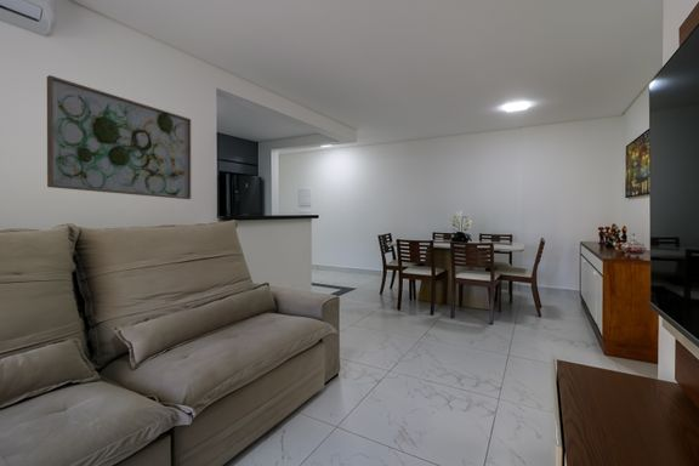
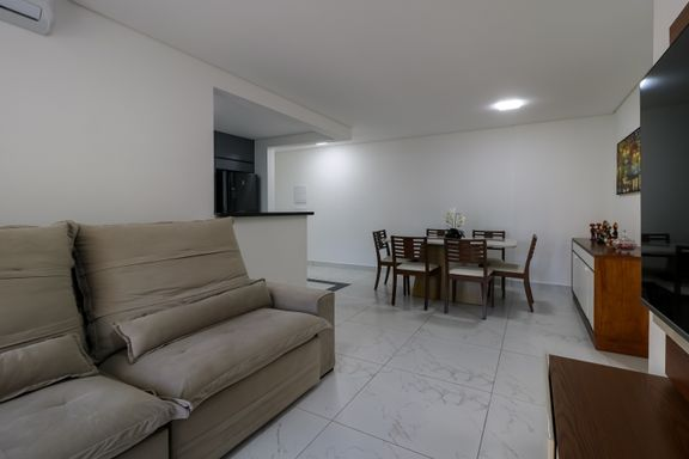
- wall art [46,74,192,200]
